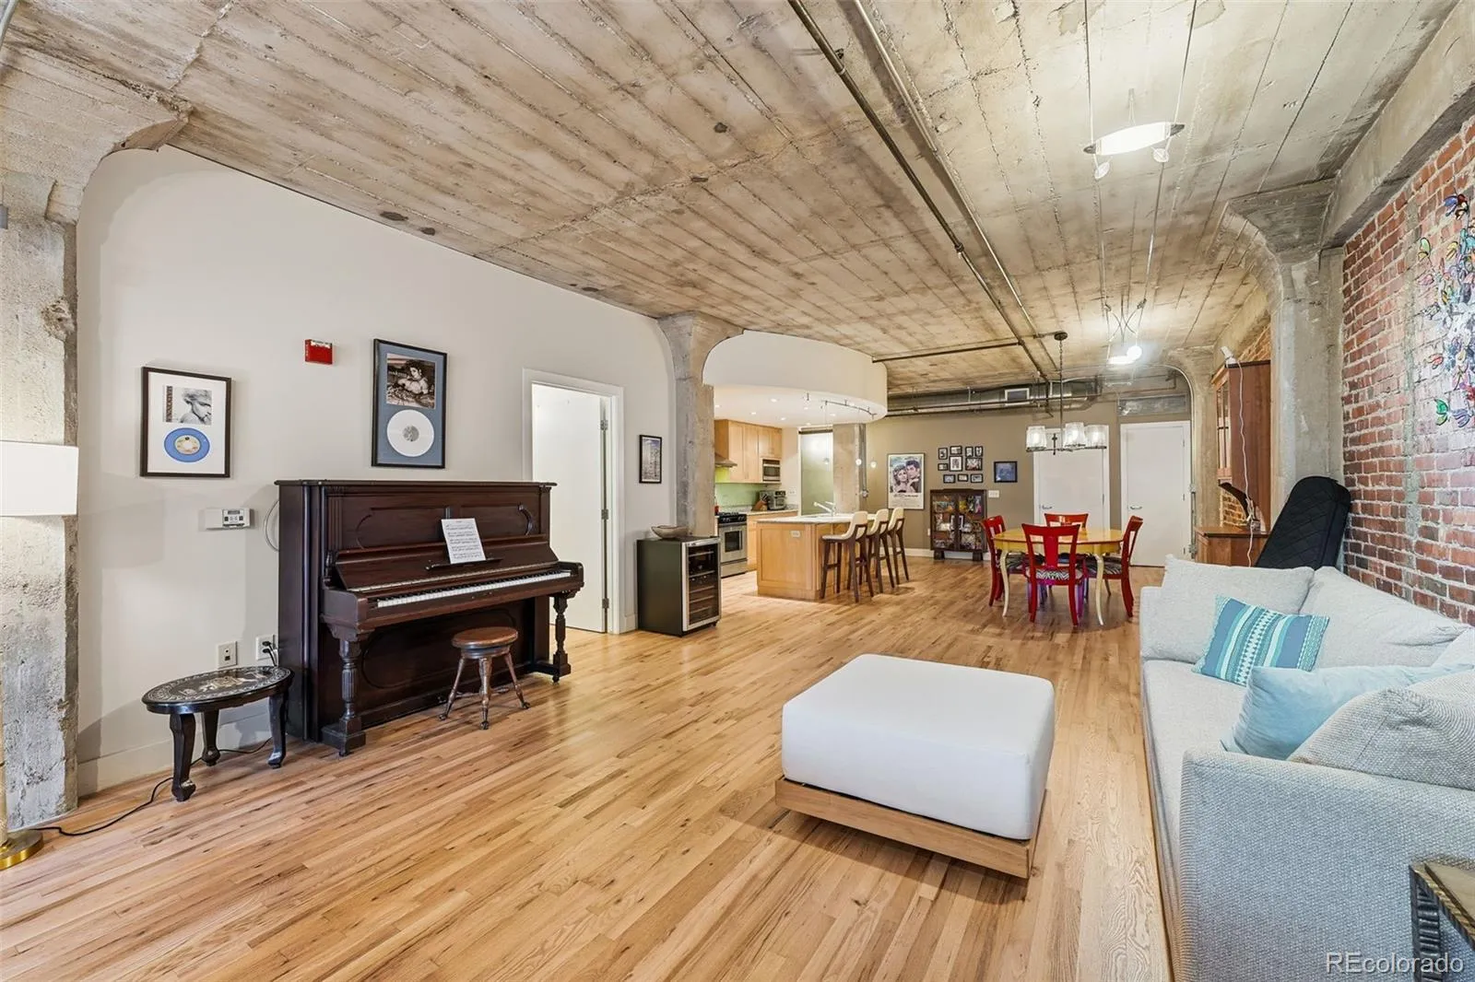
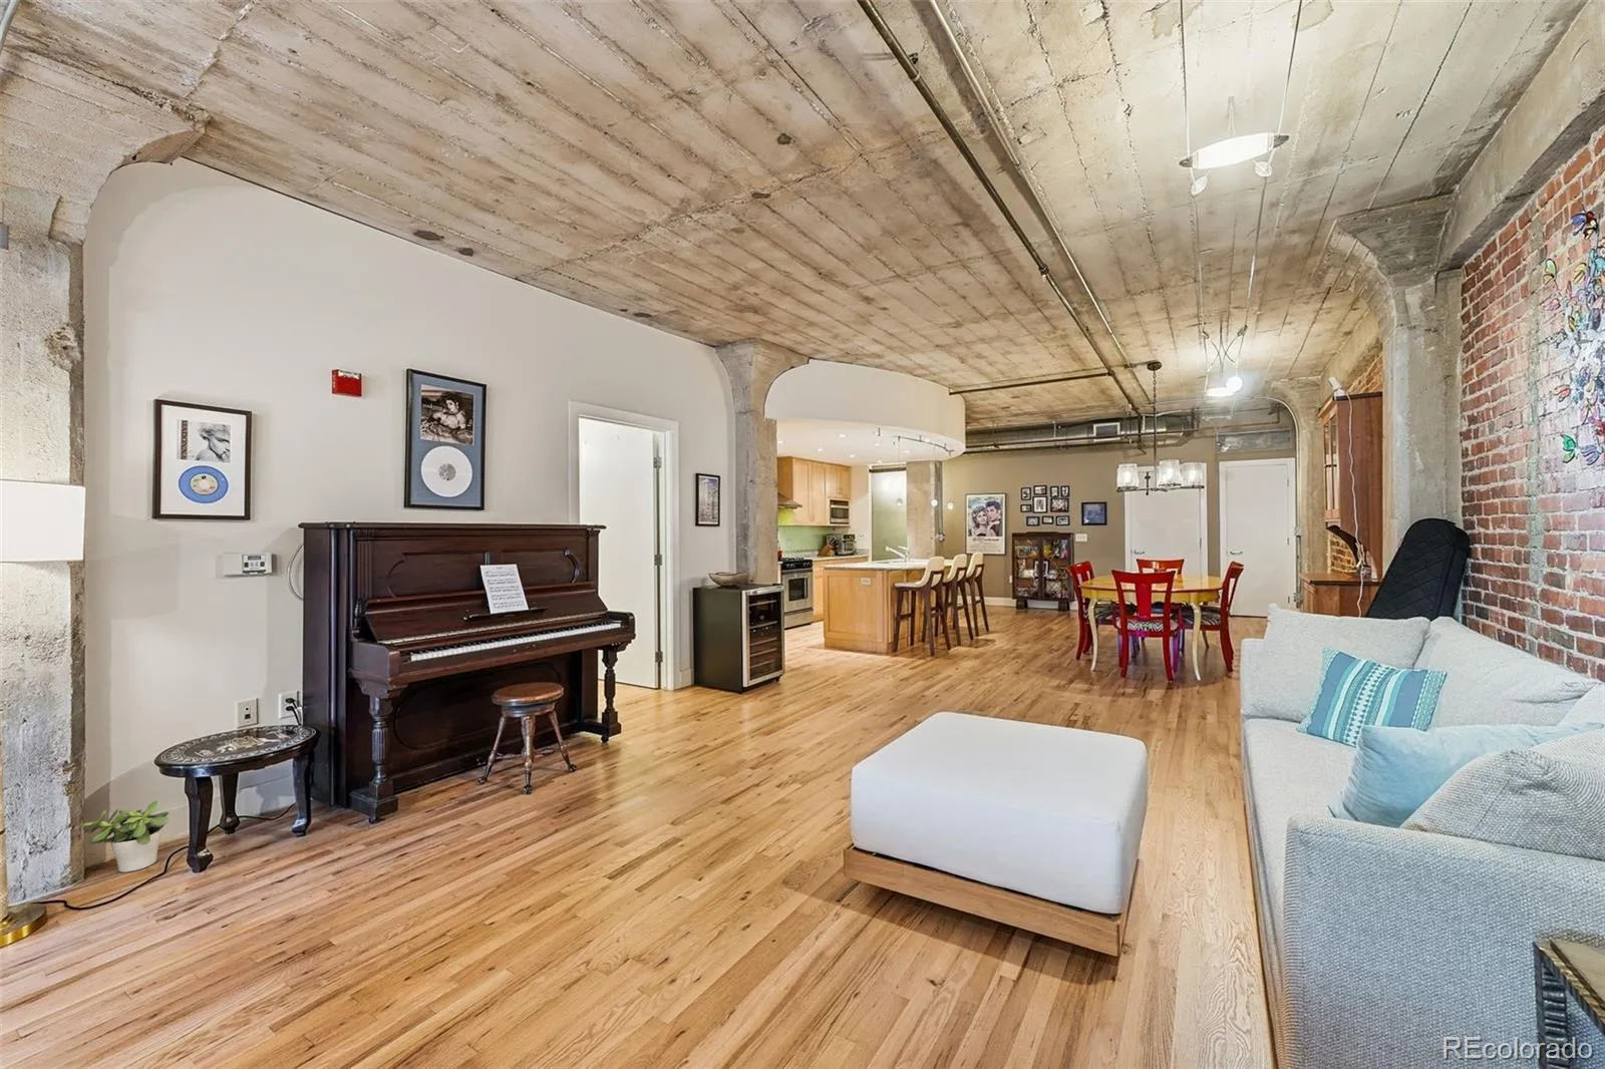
+ potted plant [84,801,171,873]
